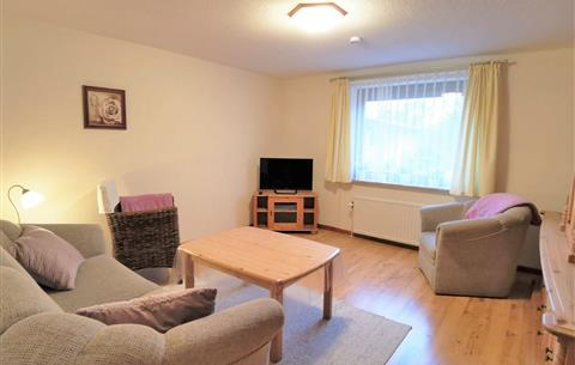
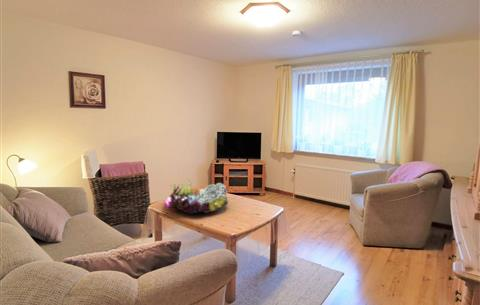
+ flower arrangement [164,177,229,214]
